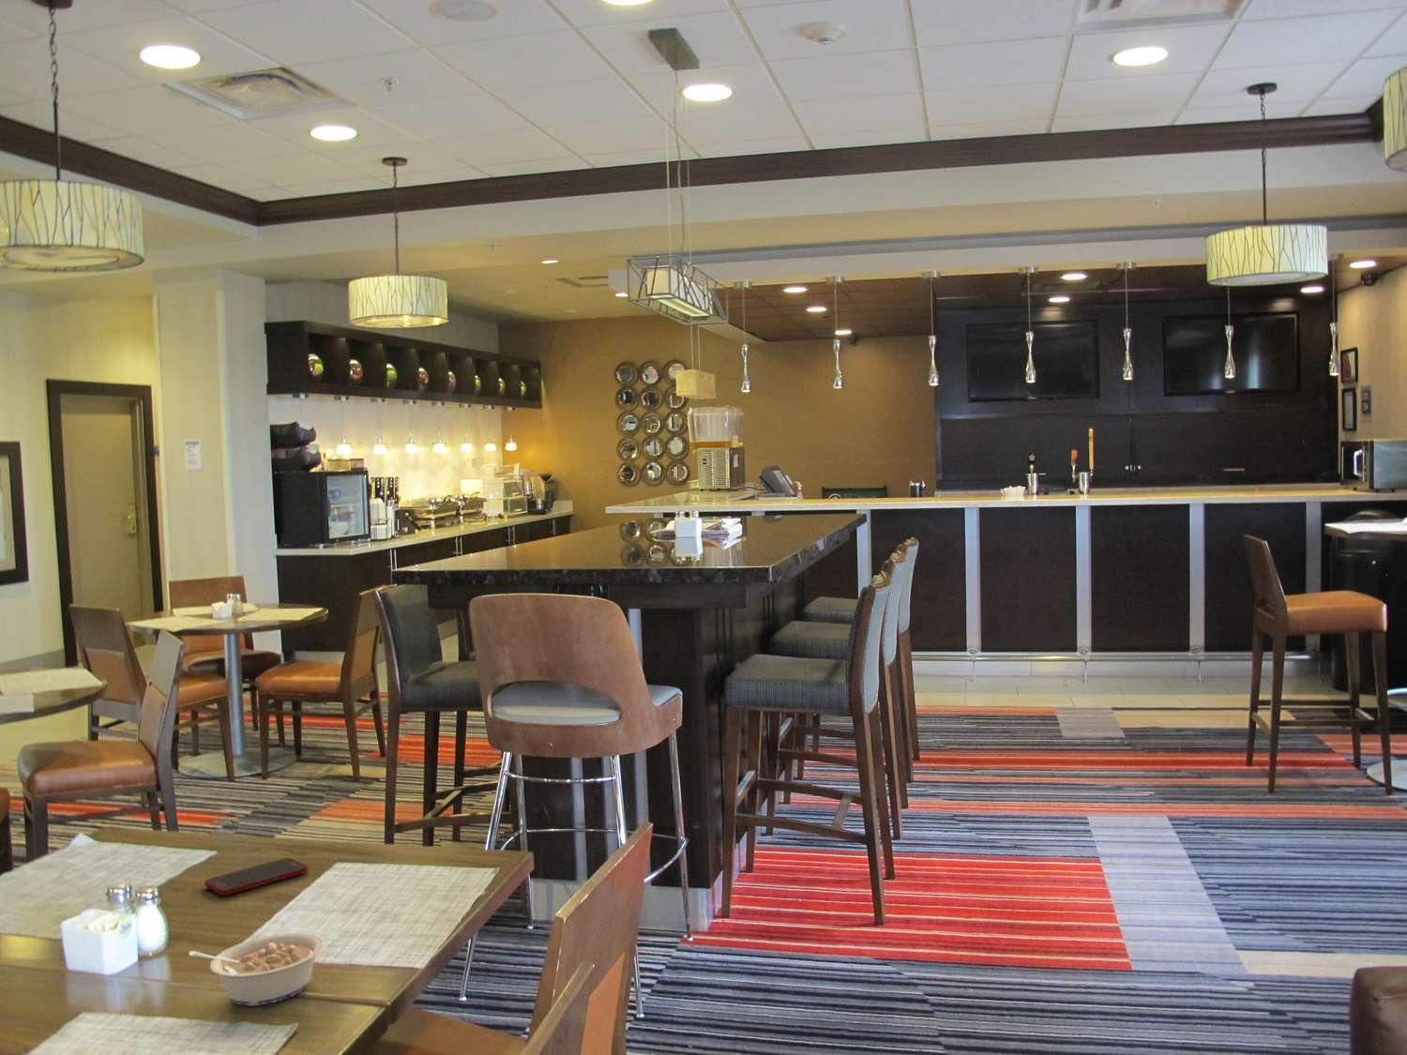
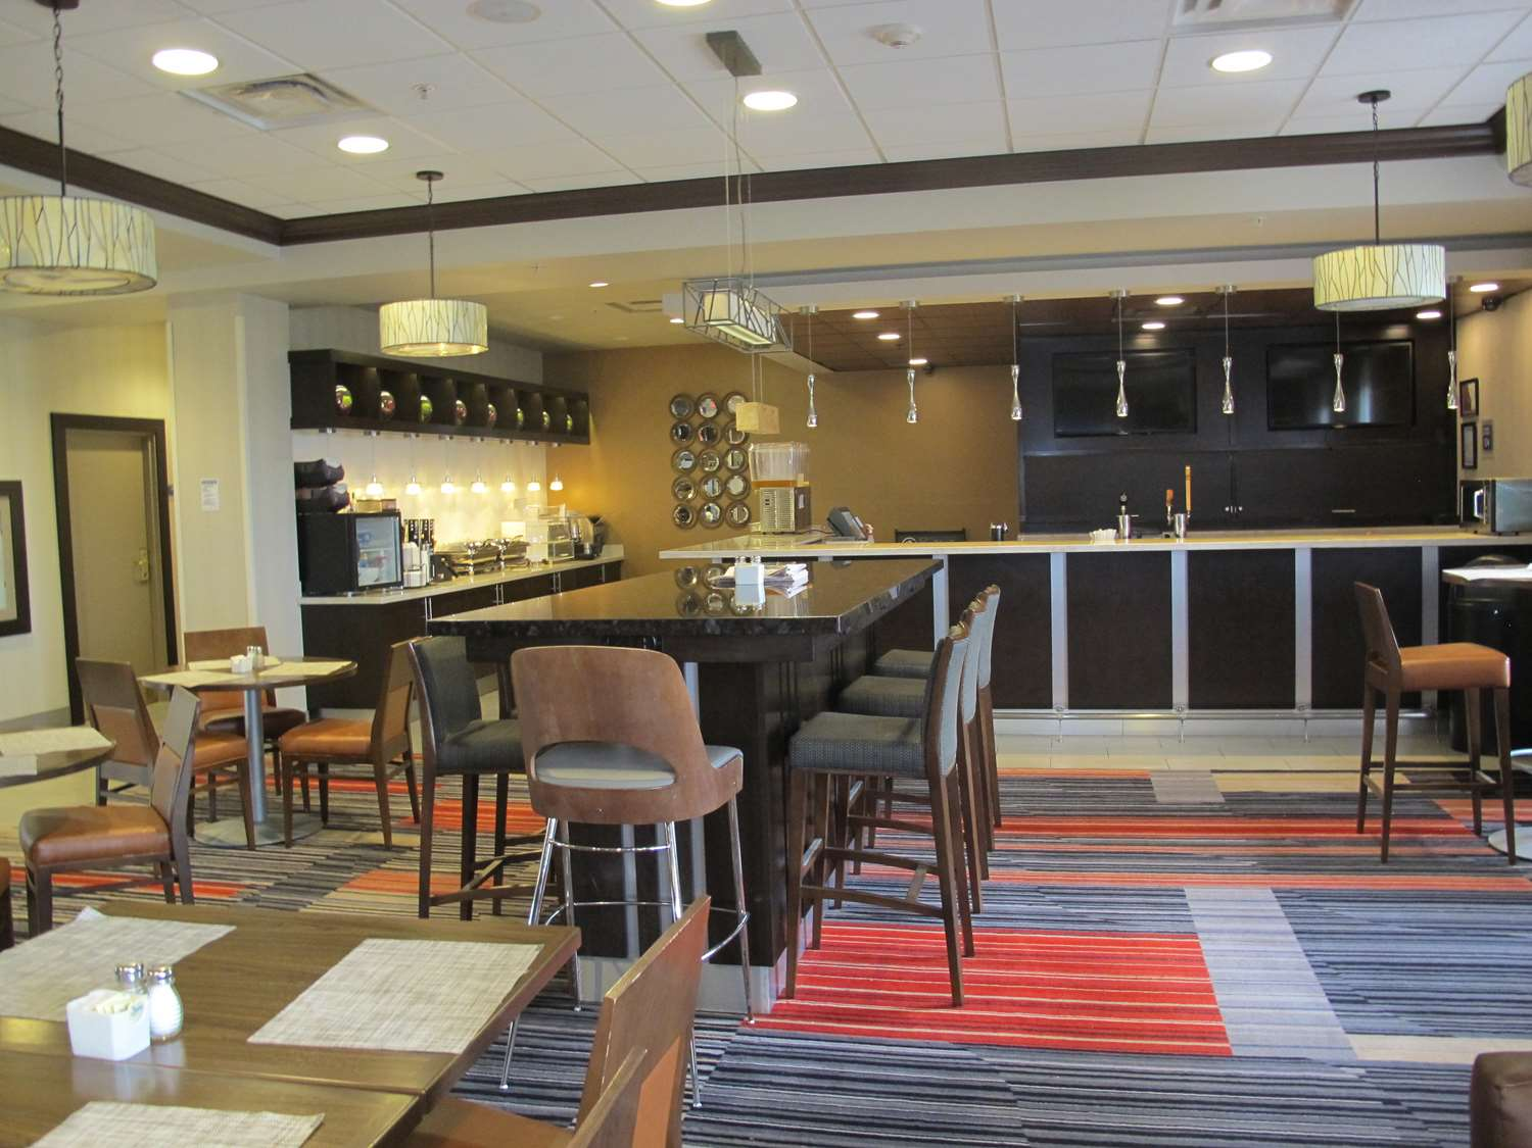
- cell phone [204,857,309,897]
- legume [187,932,326,1006]
